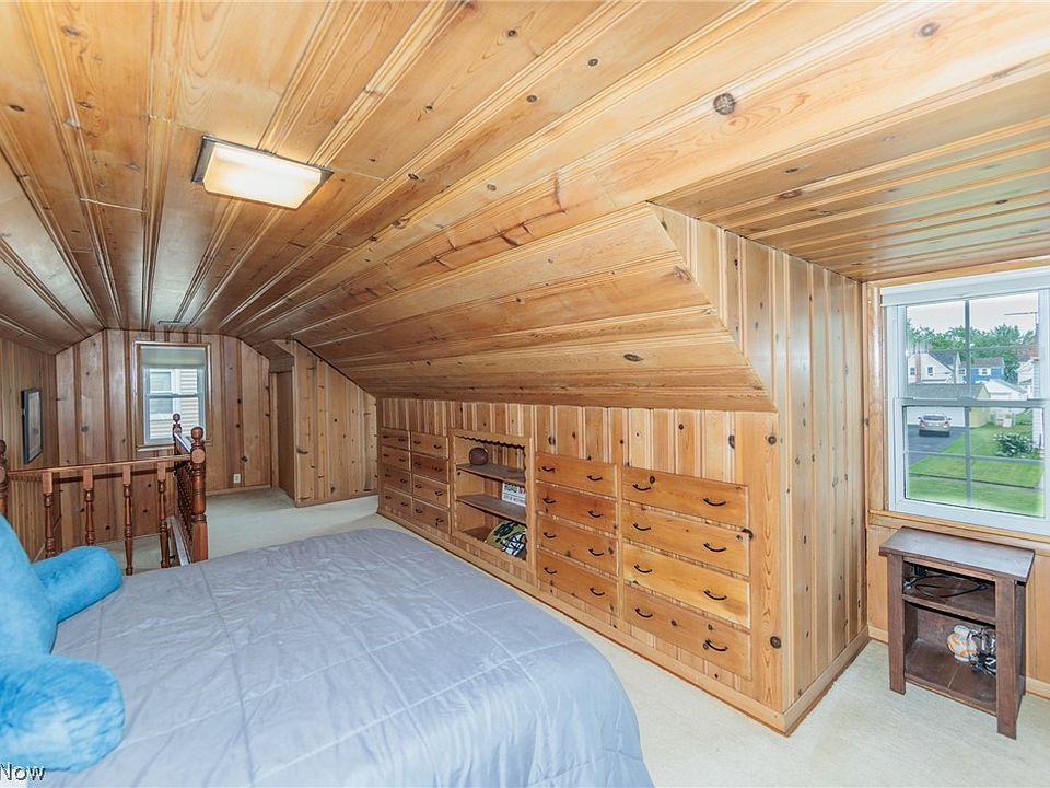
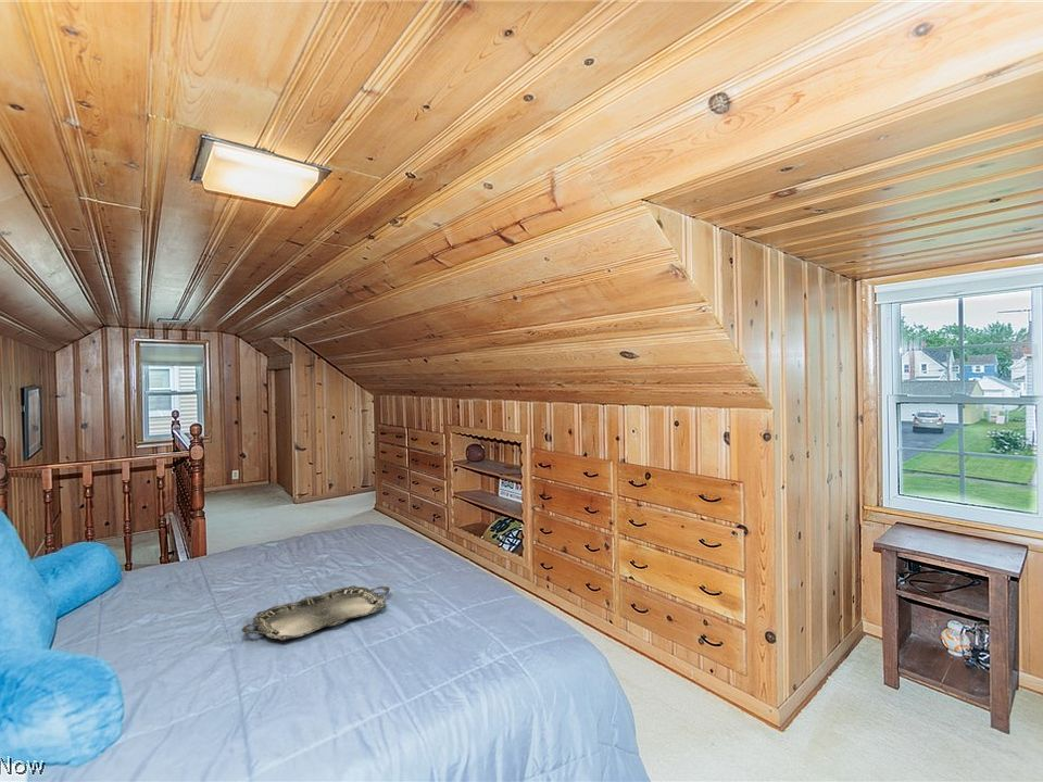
+ serving tray [241,584,391,642]
